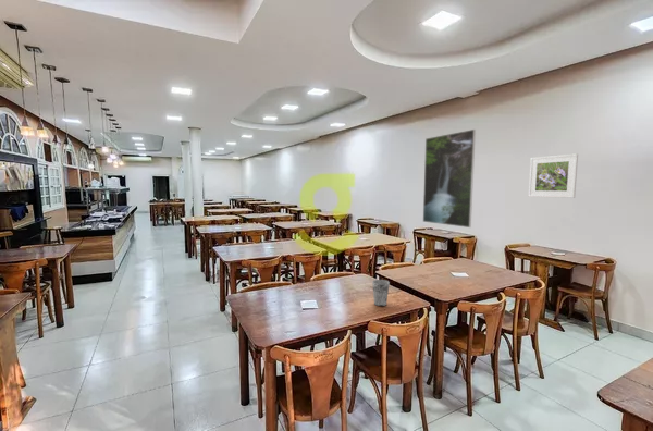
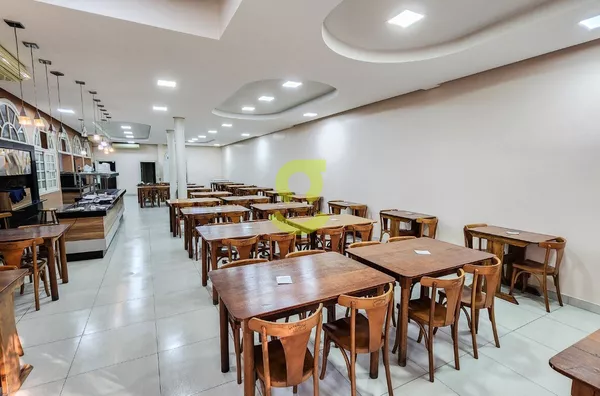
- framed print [527,152,579,199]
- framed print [422,128,477,229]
- cup [371,279,391,307]
